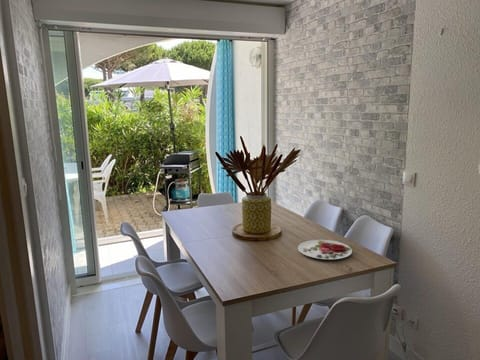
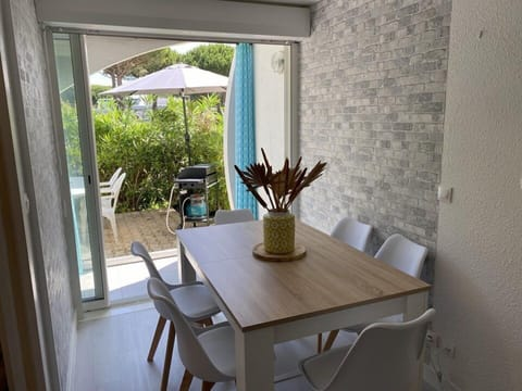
- plate [297,239,353,260]
